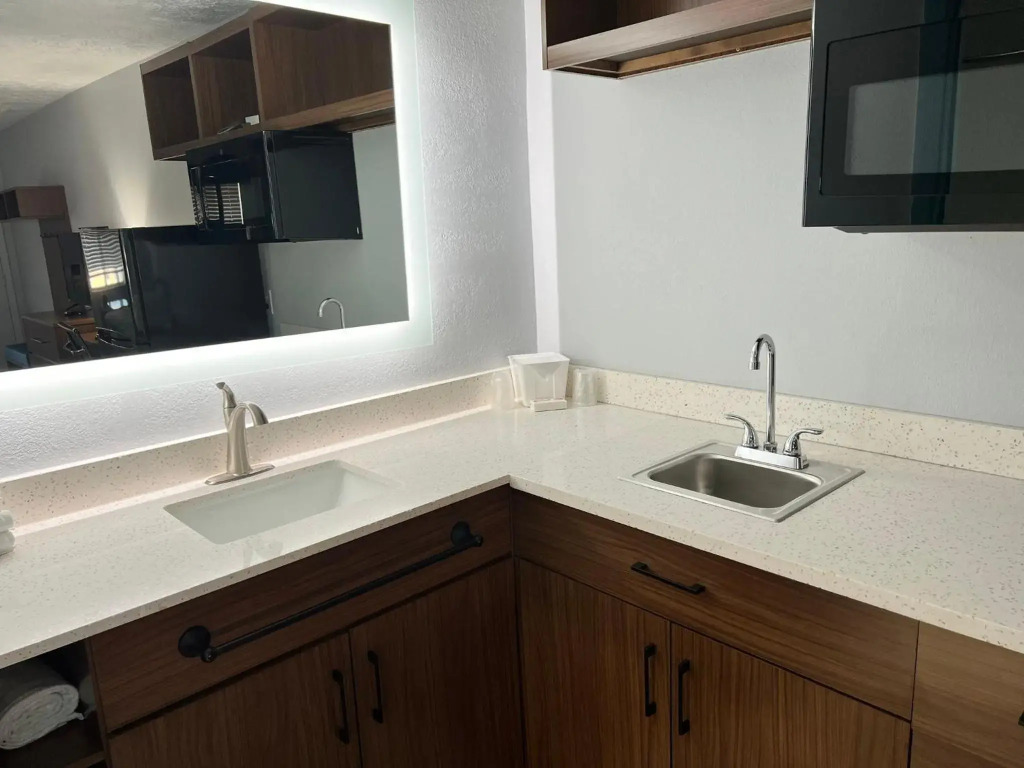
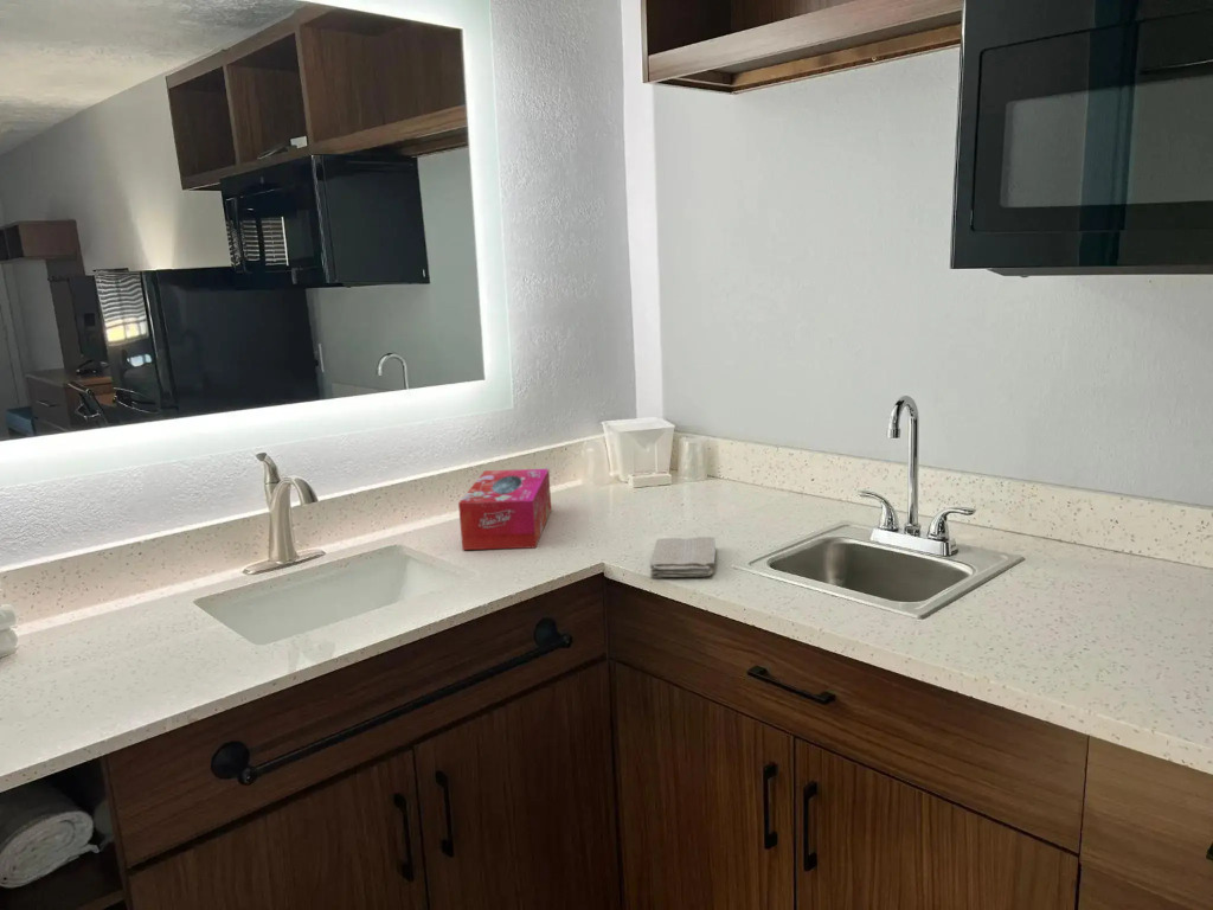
+ washcloth [649,536,717,578]
+ tissue box [457,468,552,551]
